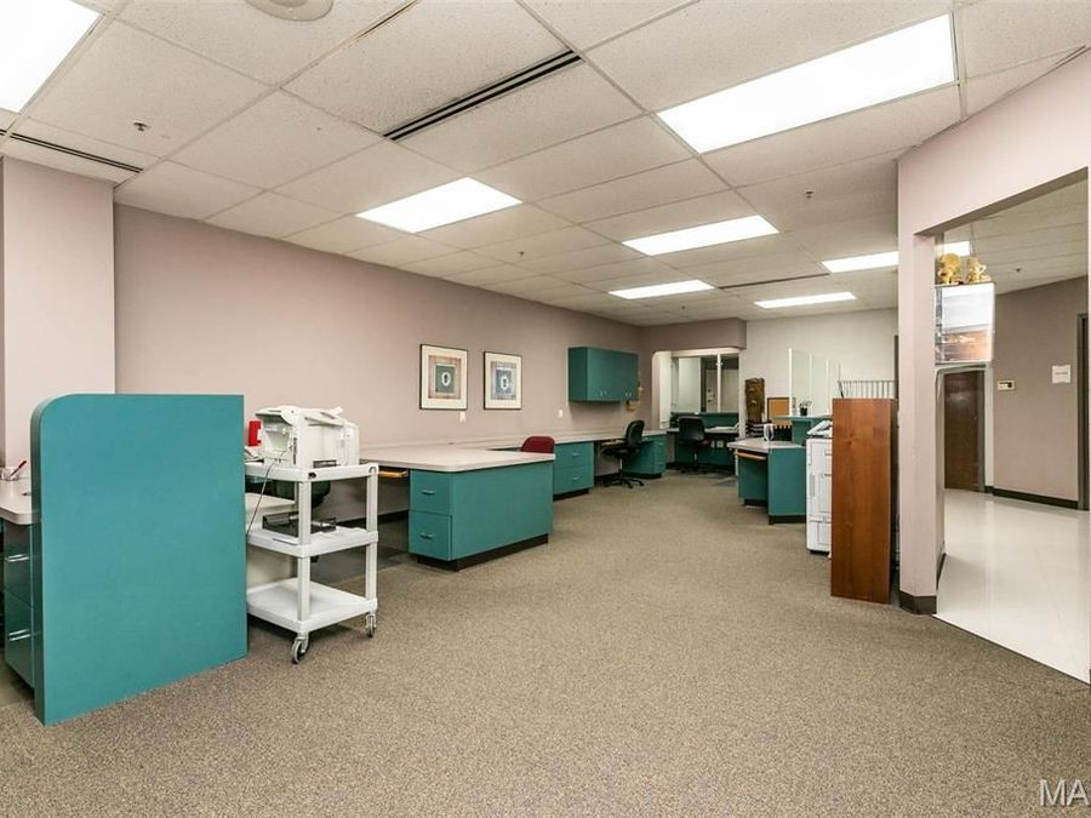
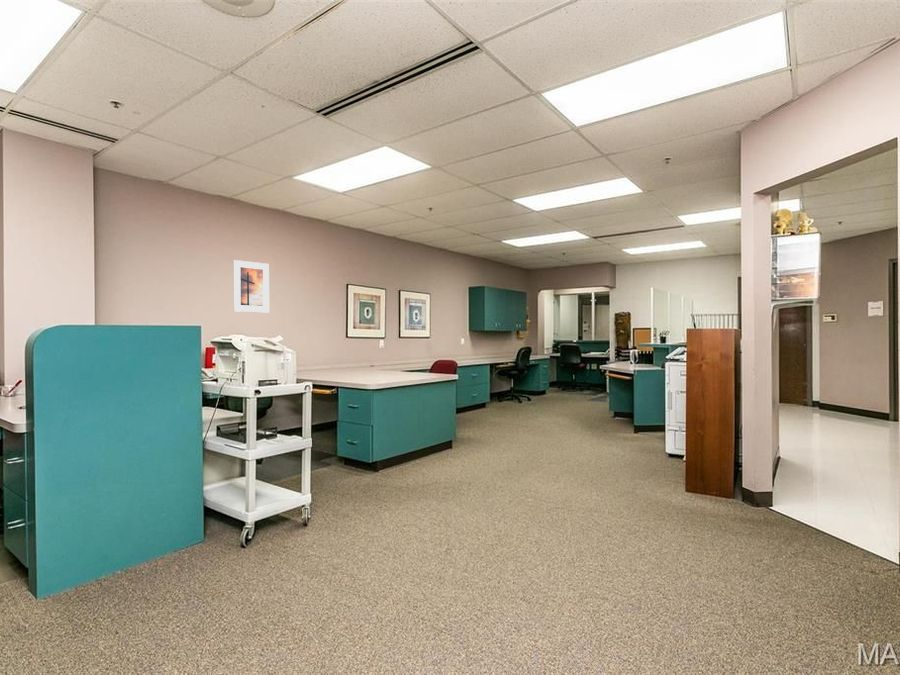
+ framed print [232,259,270,313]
